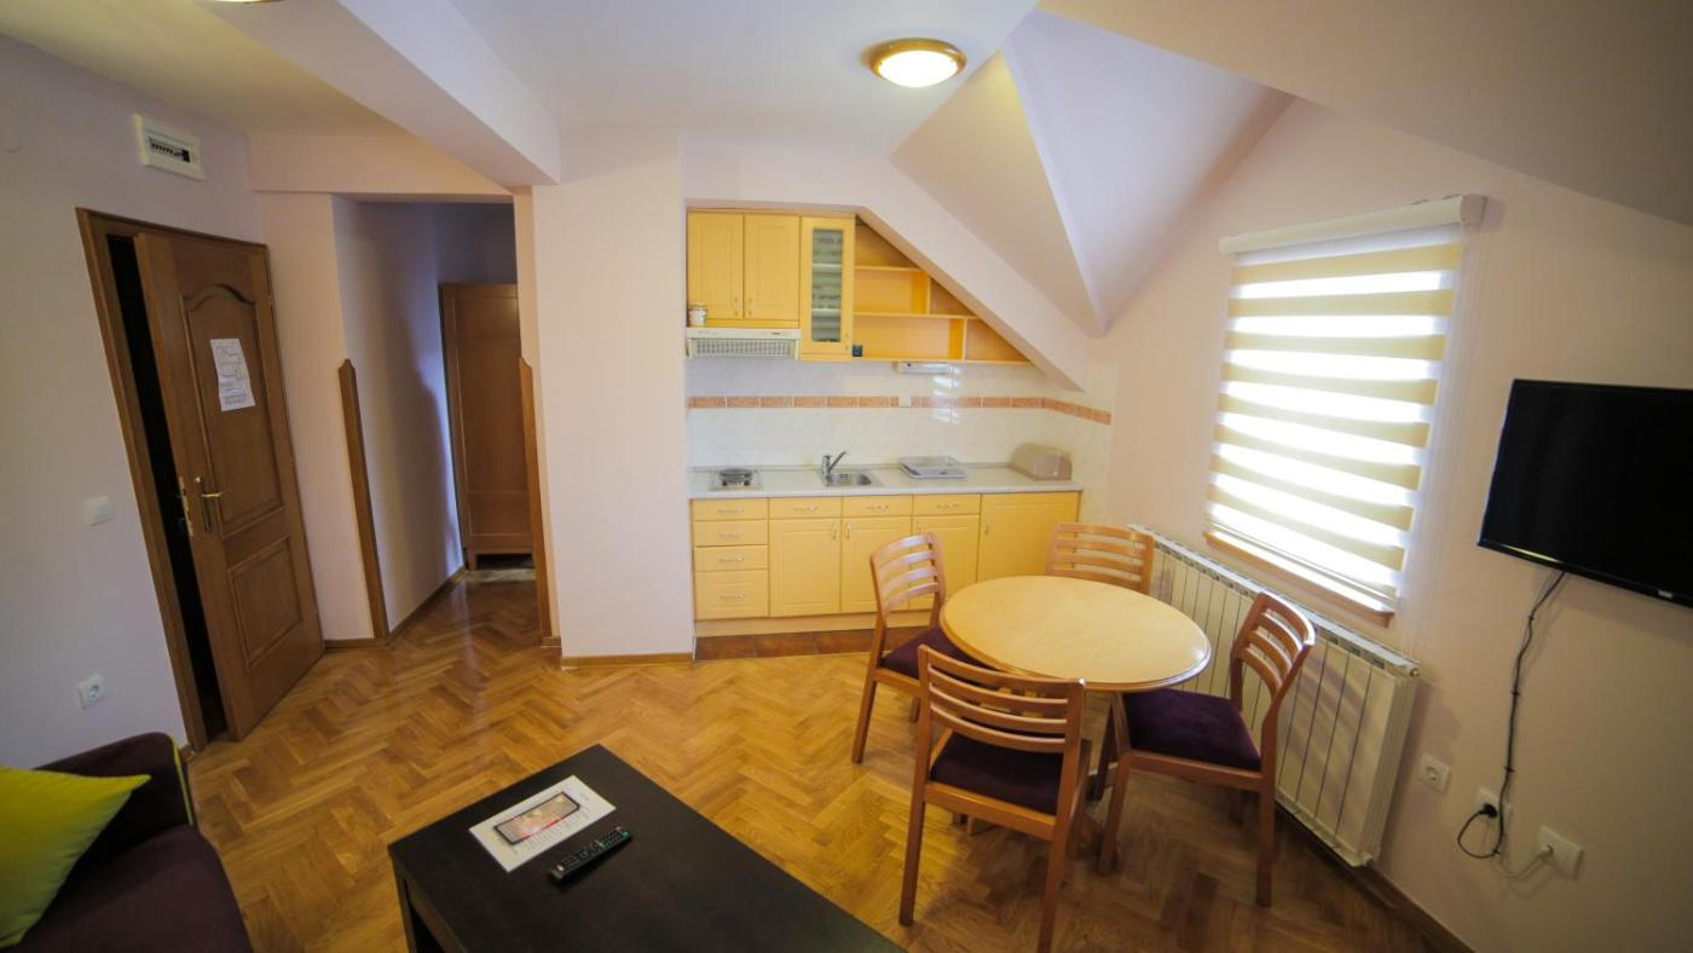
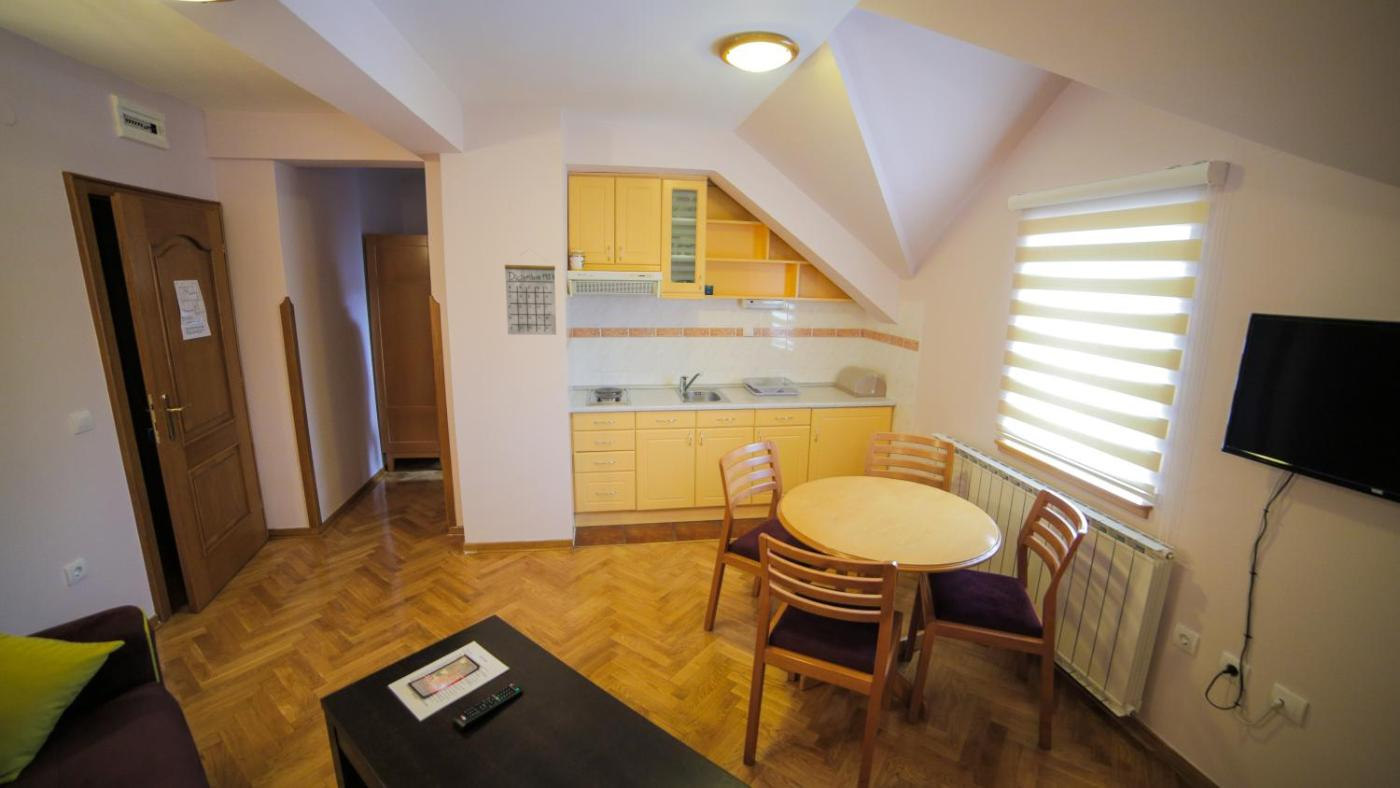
+ calendar [504,248,557,336]
